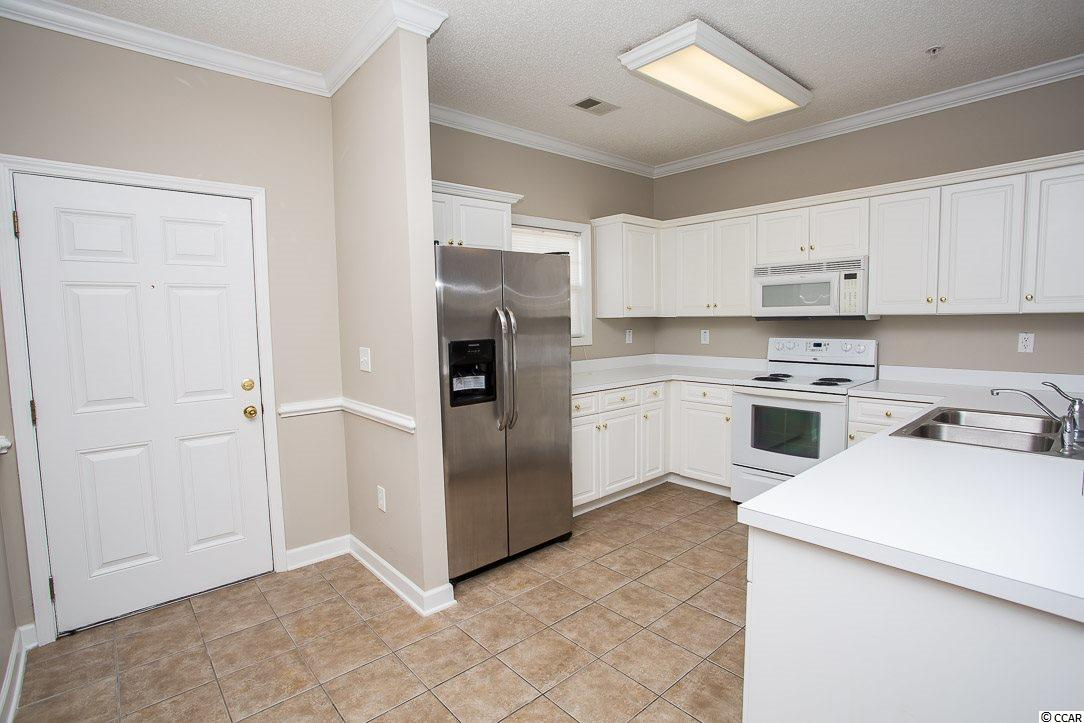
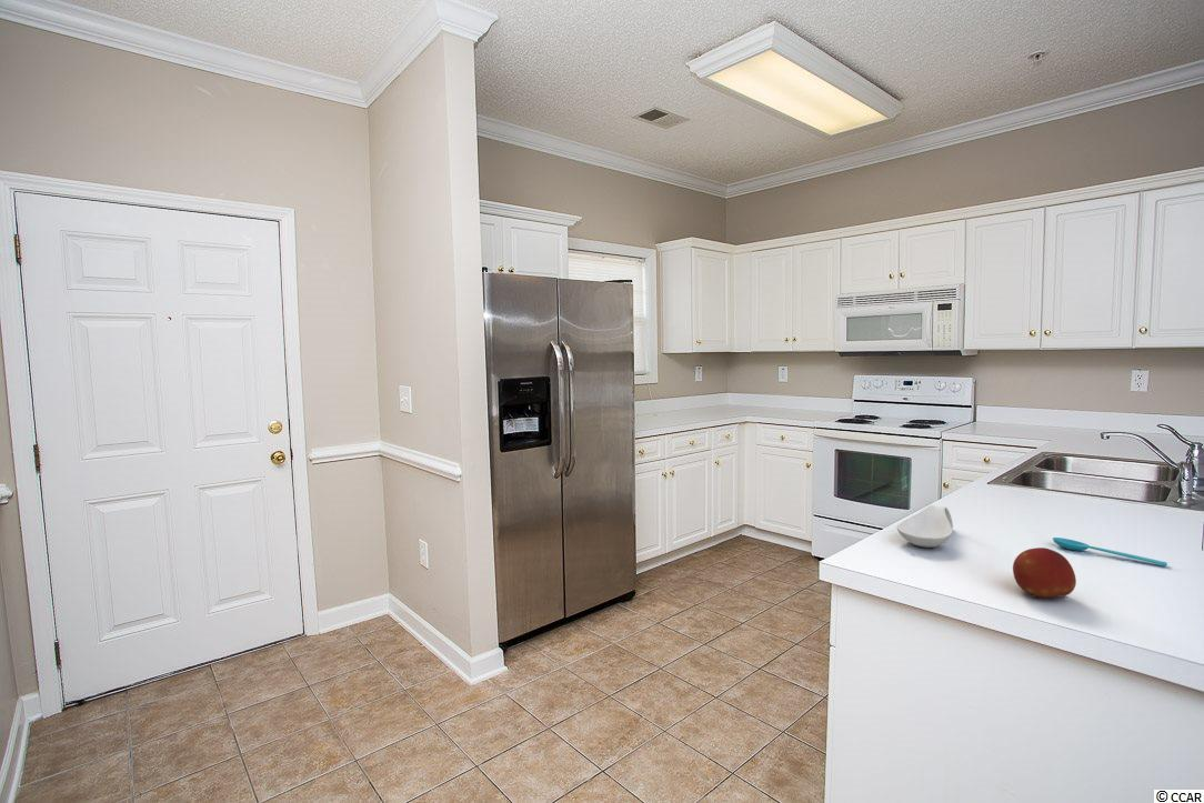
+ fruit [1012,546,1077,599]
+ spoon [1052,536,1168,568]
+ spoon rest [896,504,954,549]
